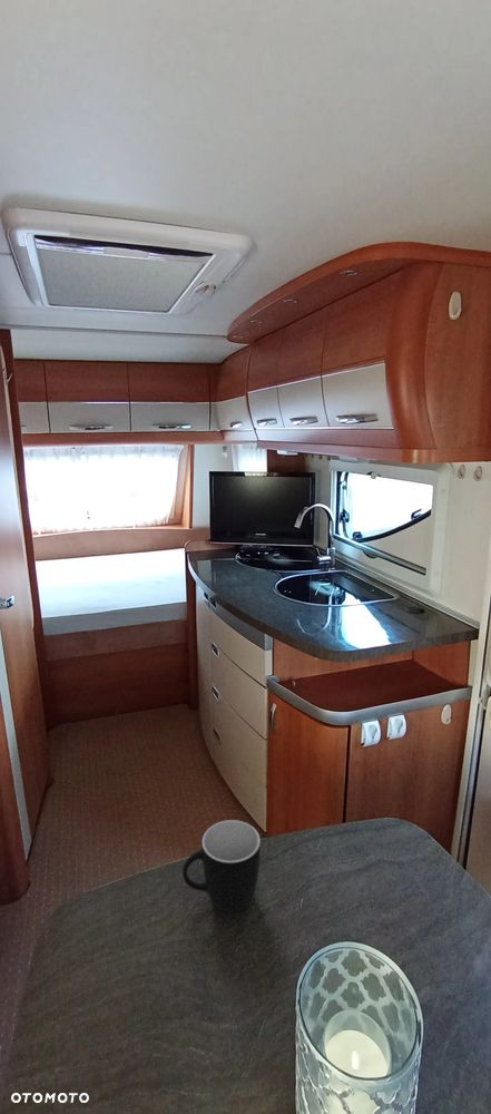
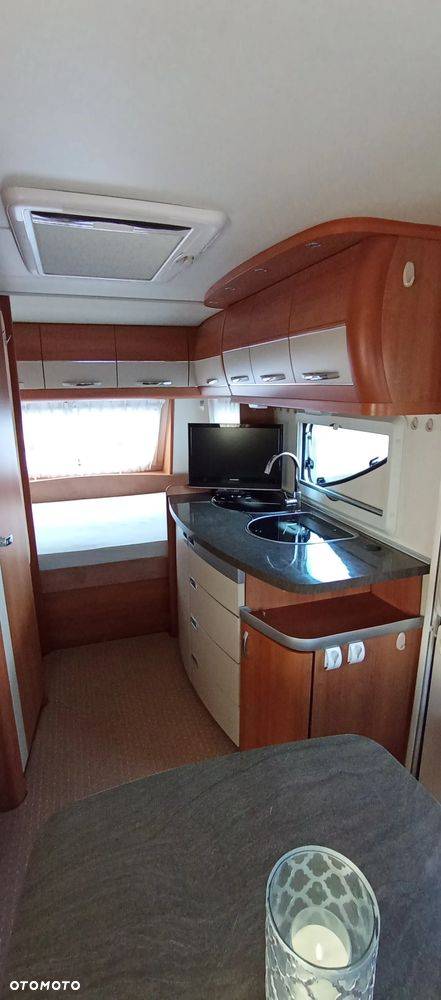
- mug [181,819,262,913]
